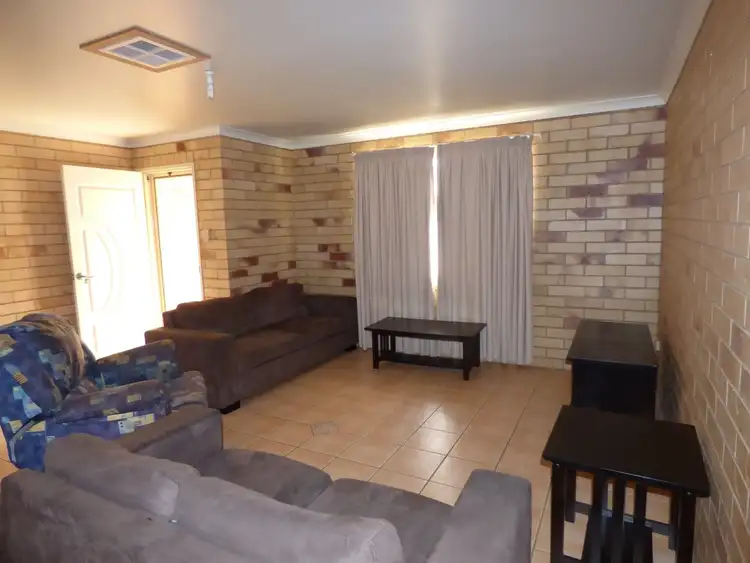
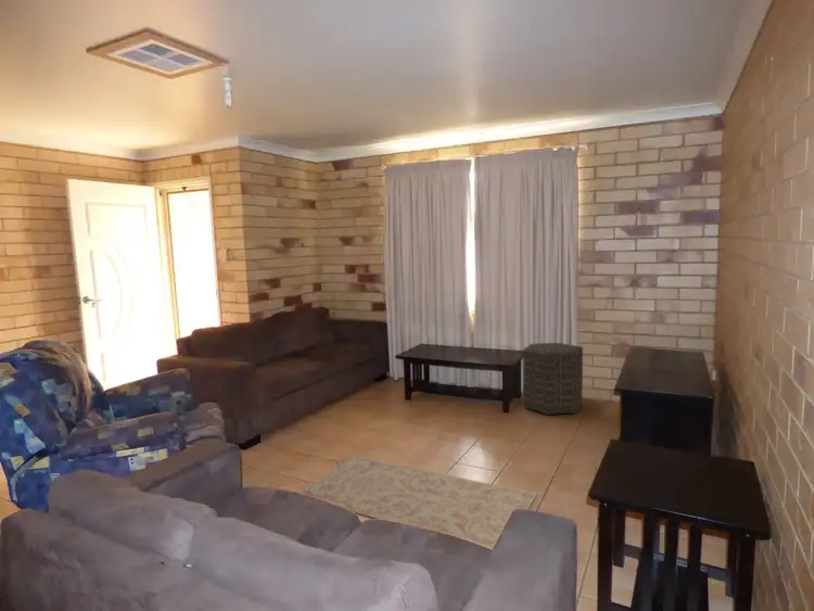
+ rug [297,455,538,549]
+ ottoman [522,342,584,416]
